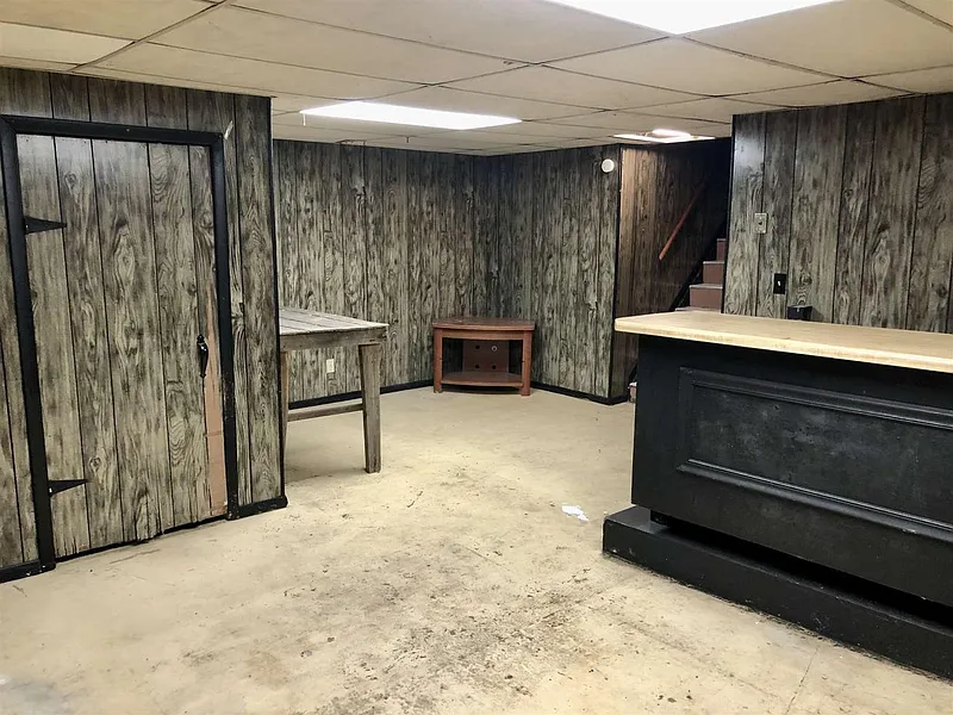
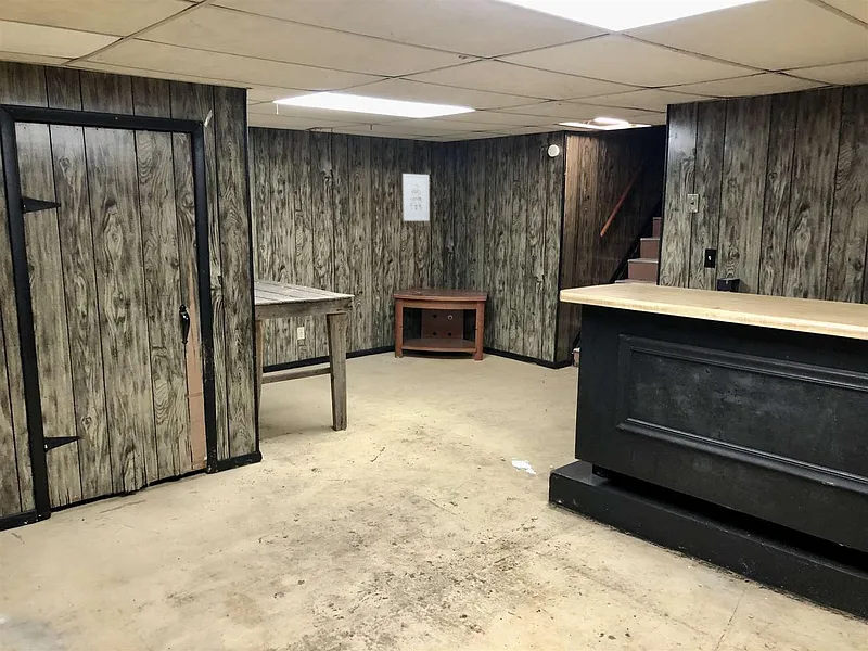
+ wall art [401,173,431,222]
